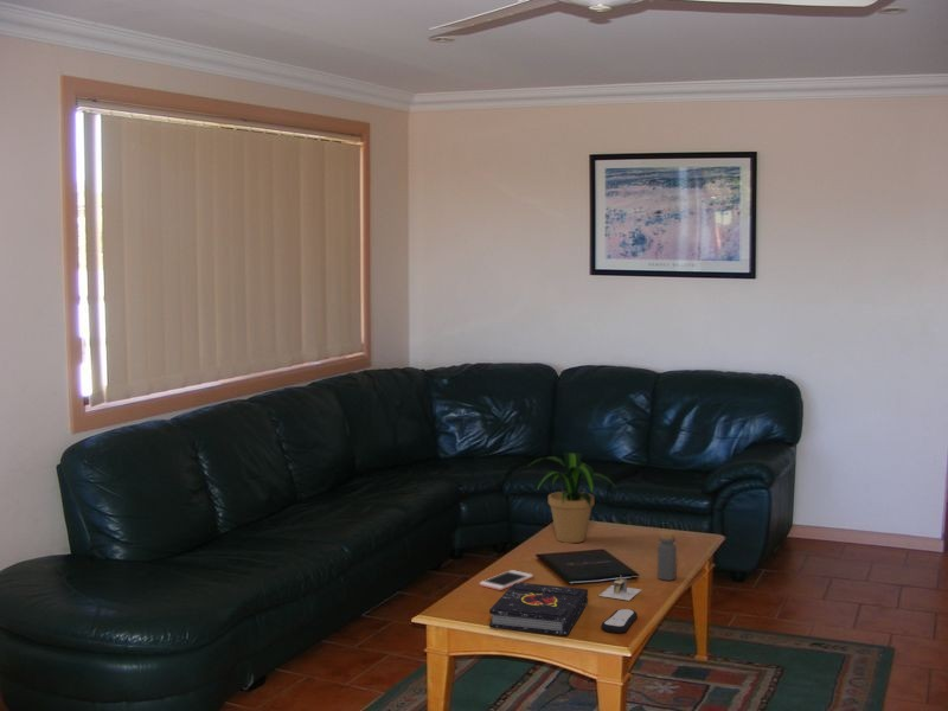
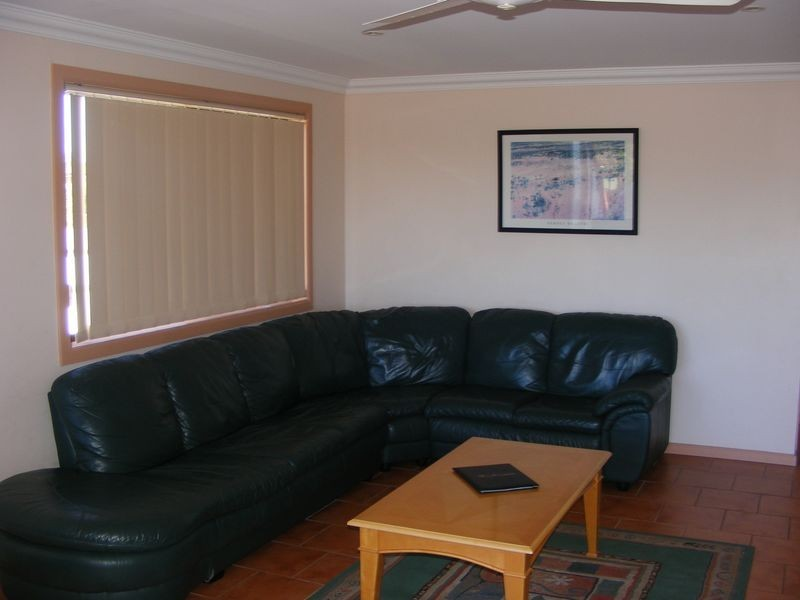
- cell phone [479,569,534,591]
- bottle [656,530,678,582]
- architectural model [597,576,642,602]
- remote control [600,608,639,634]
- potted plant [529,451,620,544]
- book [488,582,589,636]
